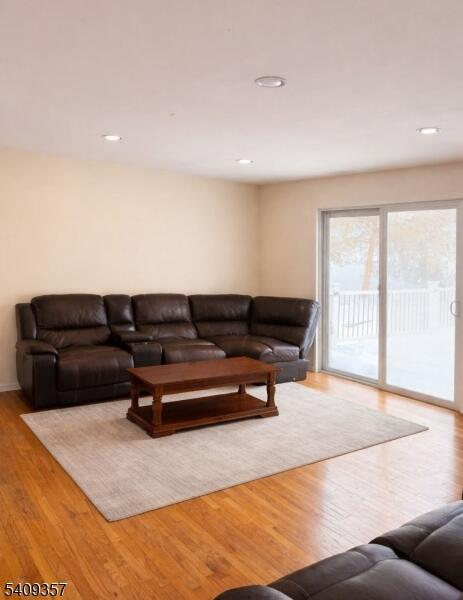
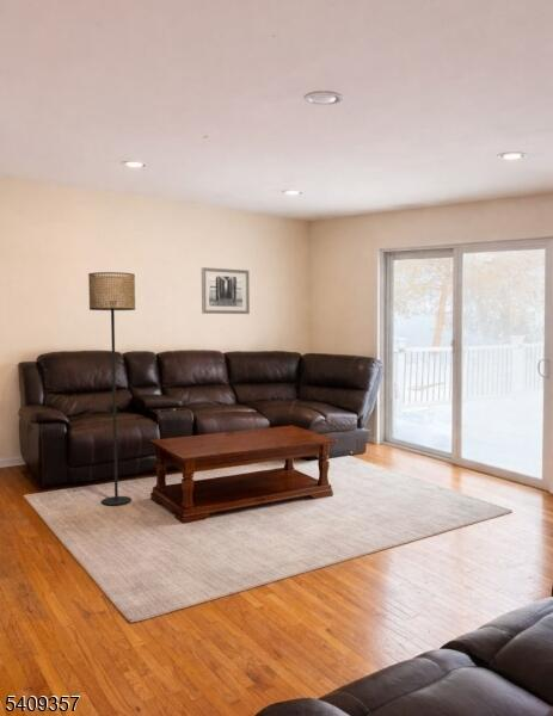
+ floor lamp [87,271,136,506]
+ wall art [201,266,251,315]
